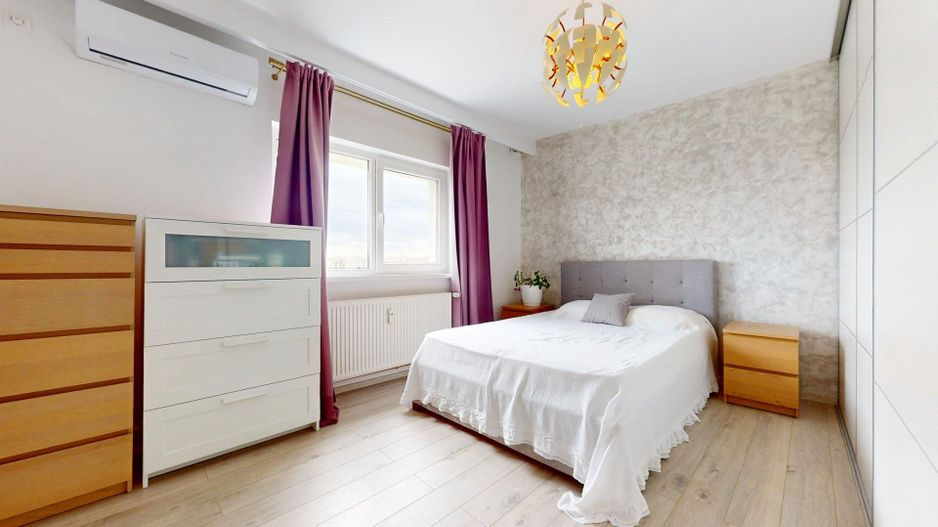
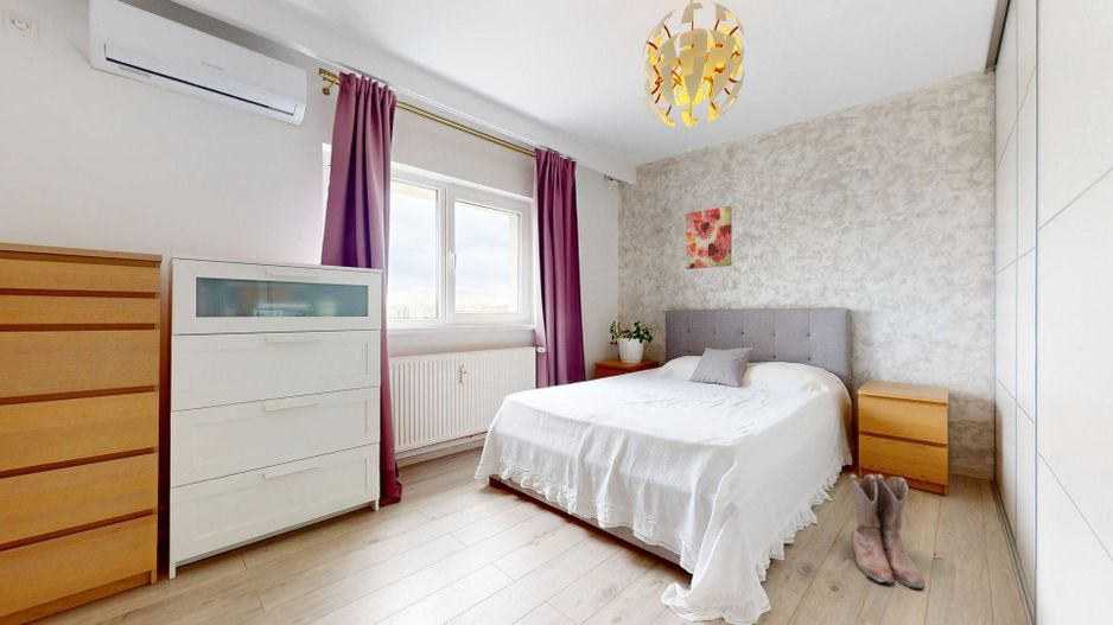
+ wall art [685,205,733,270]
+ boots [848,472,926,589]
